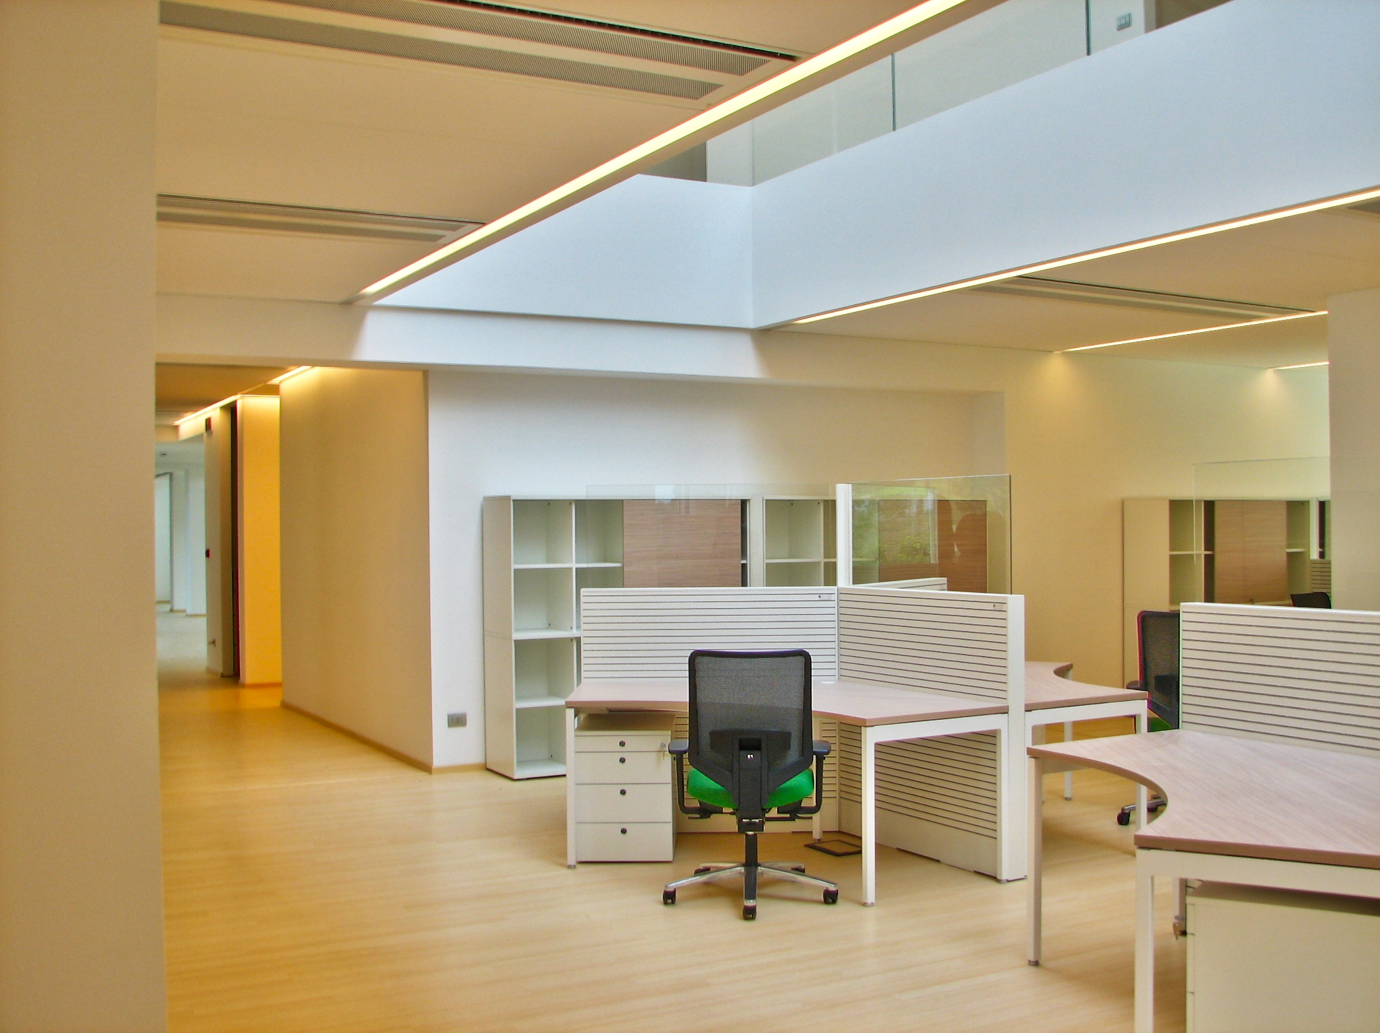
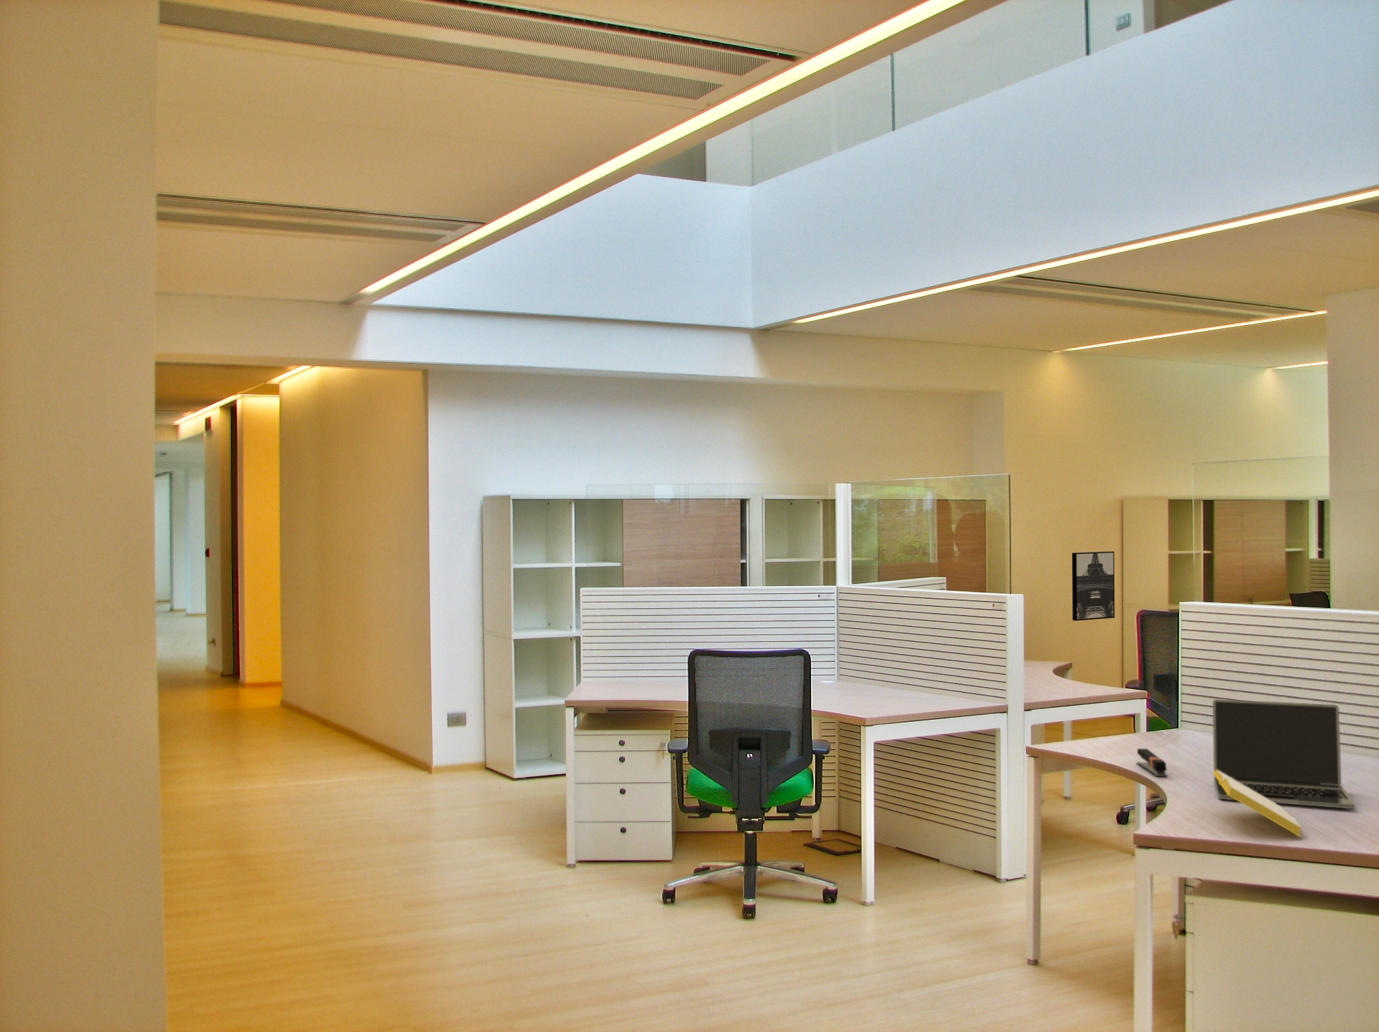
+ stapler [1136,748,1169,777]
+ laptop [1212,698,1356,810]
+ notepad [1212,770,1302,838]
+ wall art [1071,551,1115,621]
